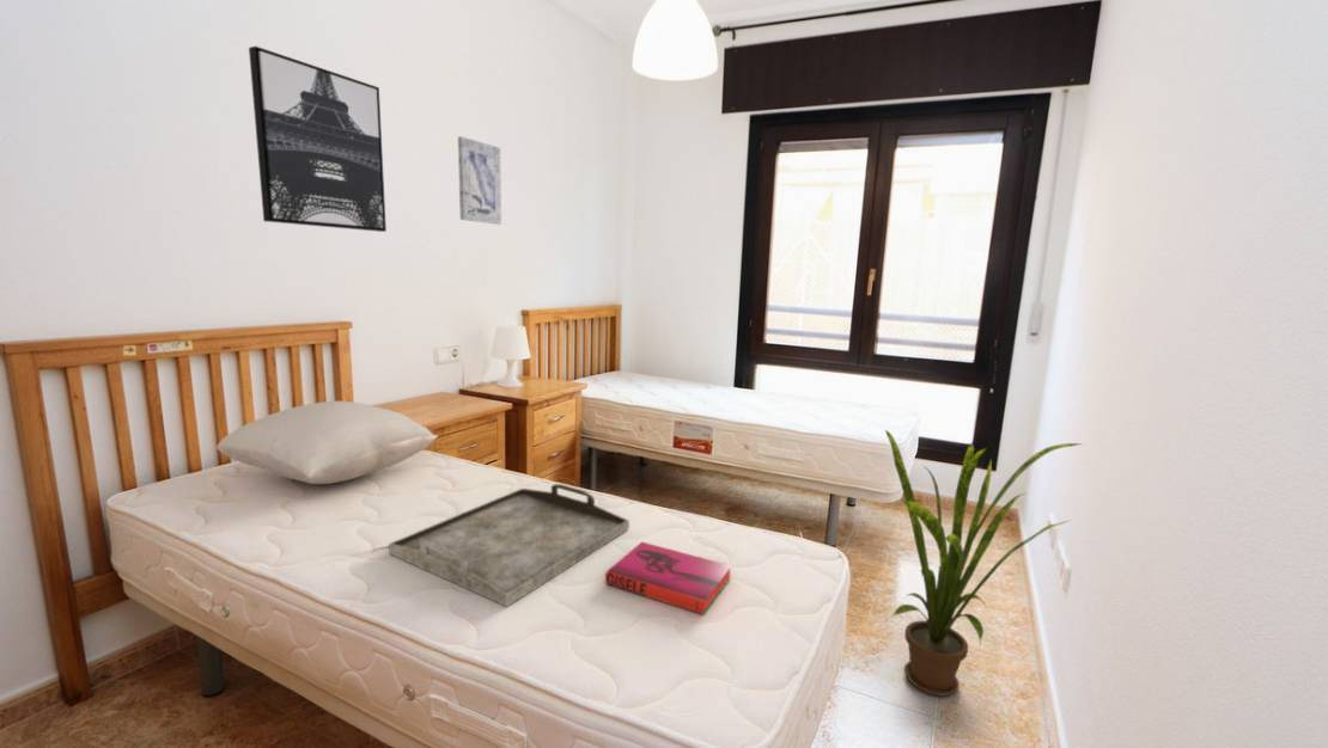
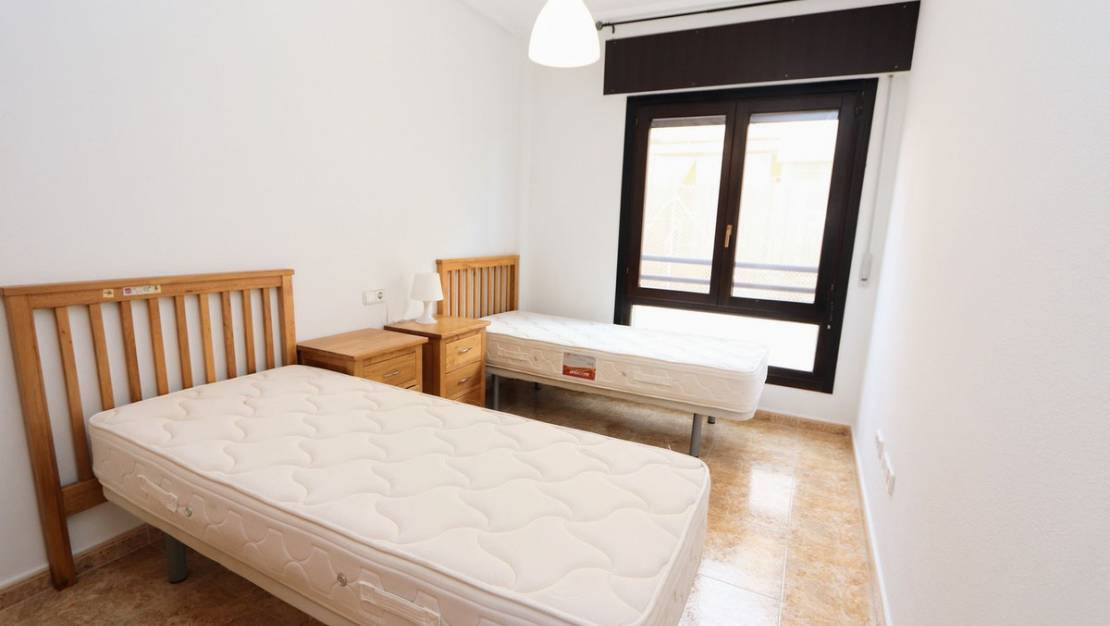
- serving tray [388,483,631,608]
- wall art [248,45,388,233]
- hardback book [604,540,733,615]
- pillow [214,400,439,485]
- wall art [457,135,502,226]
- house plant [884,429,1085,698]
